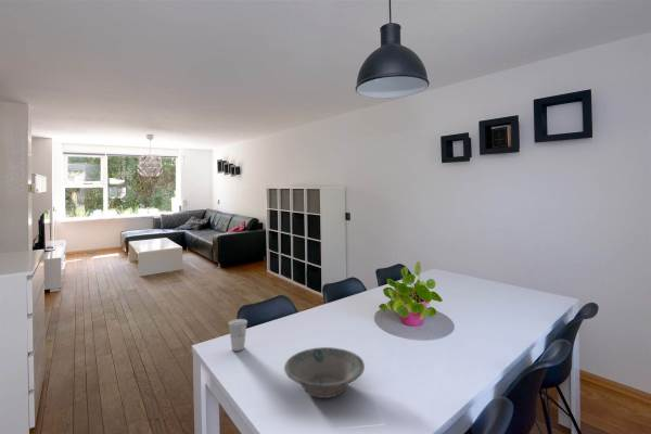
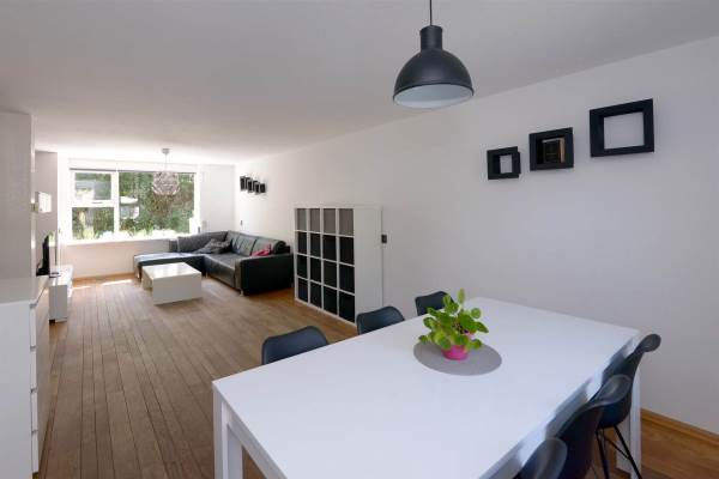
- cup [227,318,248,352]
- bowl [283,346,366,399]
